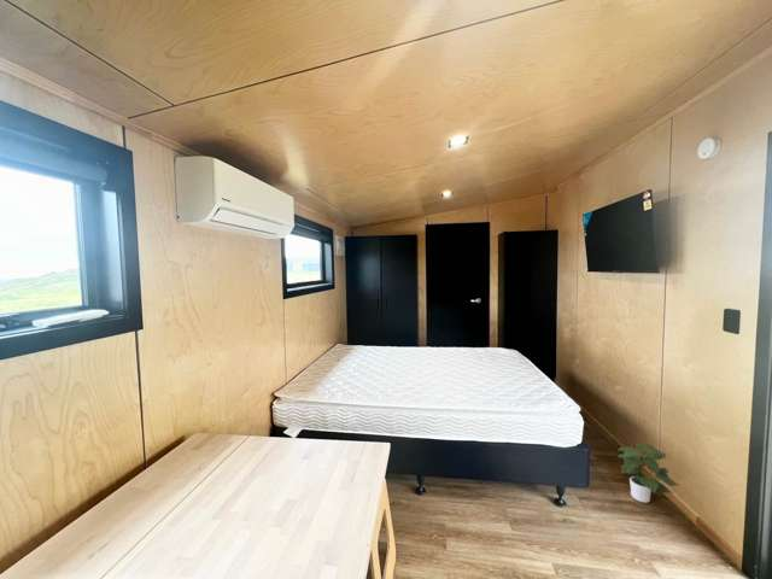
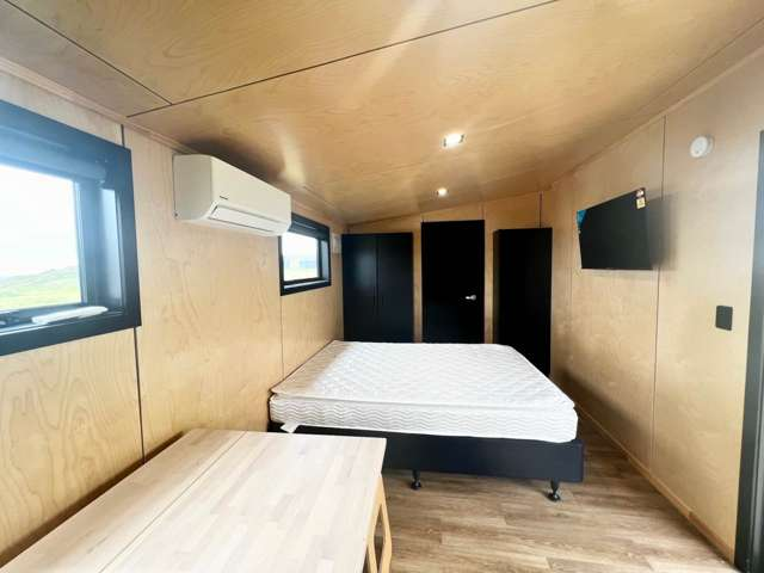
- potted plant [615,441,682,504]
